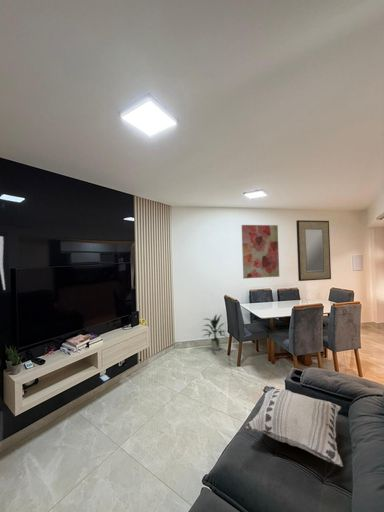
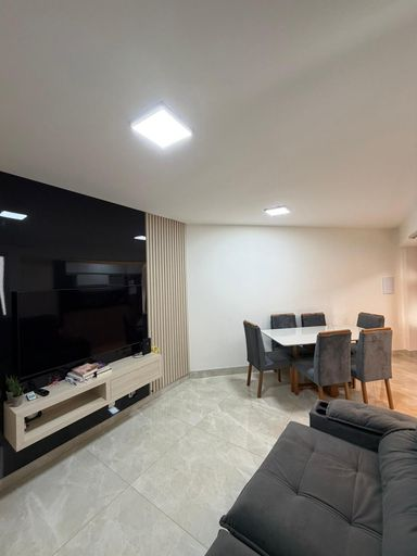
- decorative pillow [243,385,344,468]
- wall art [241,224,280,279]
- indoor plant [201,313,226,351]
- home mirror [295,219,332,282]
